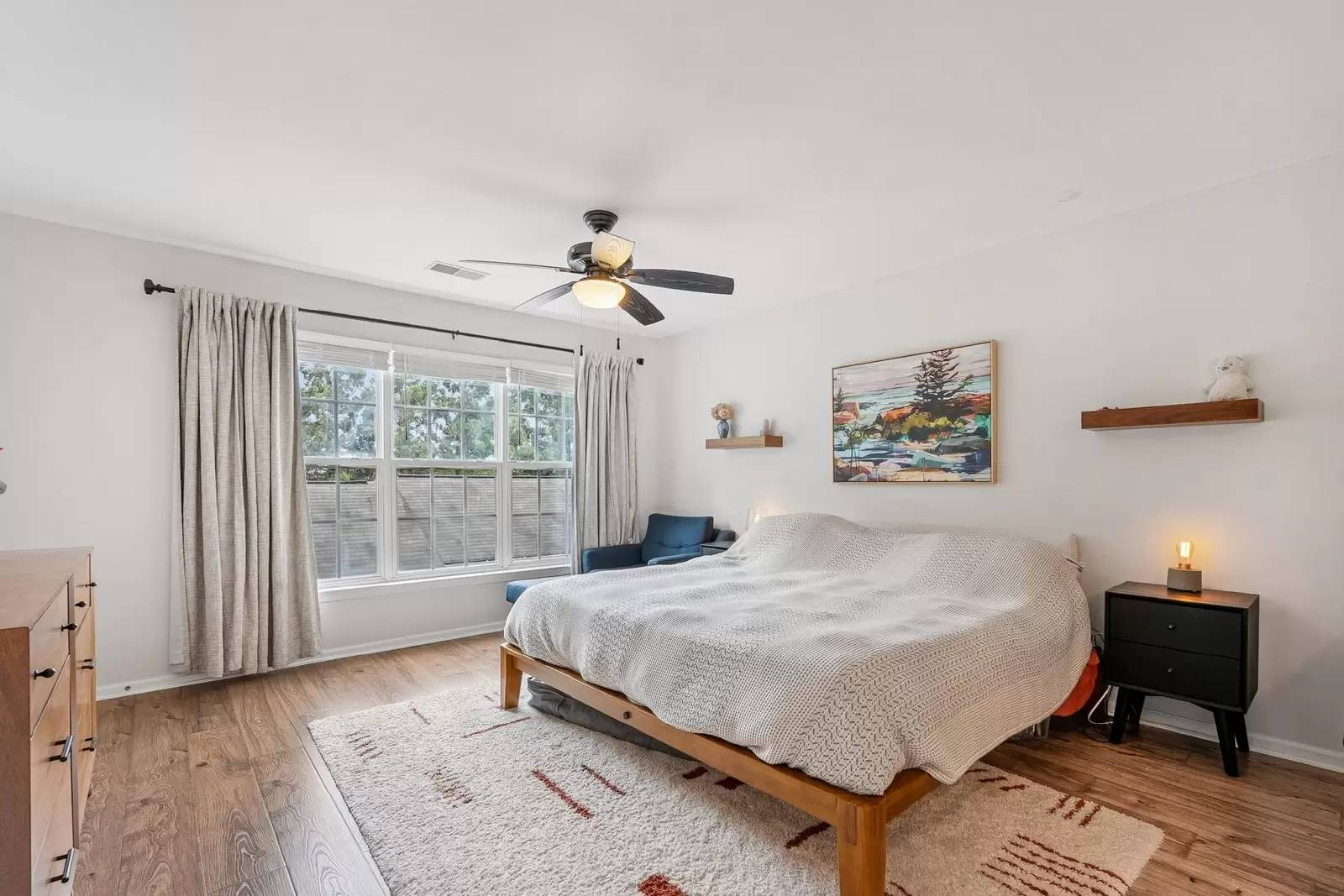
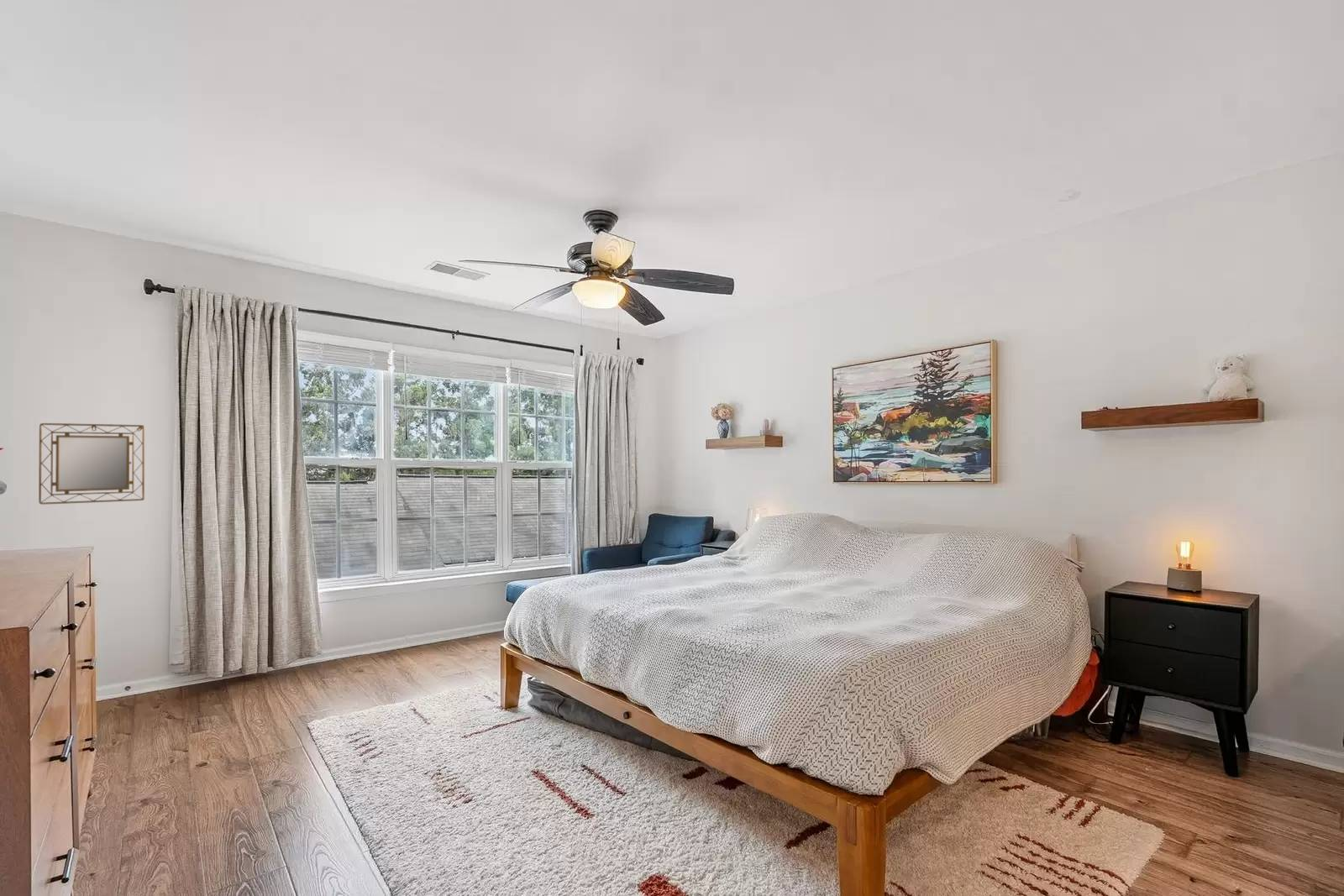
+ home mirror [38,422,145,506]
